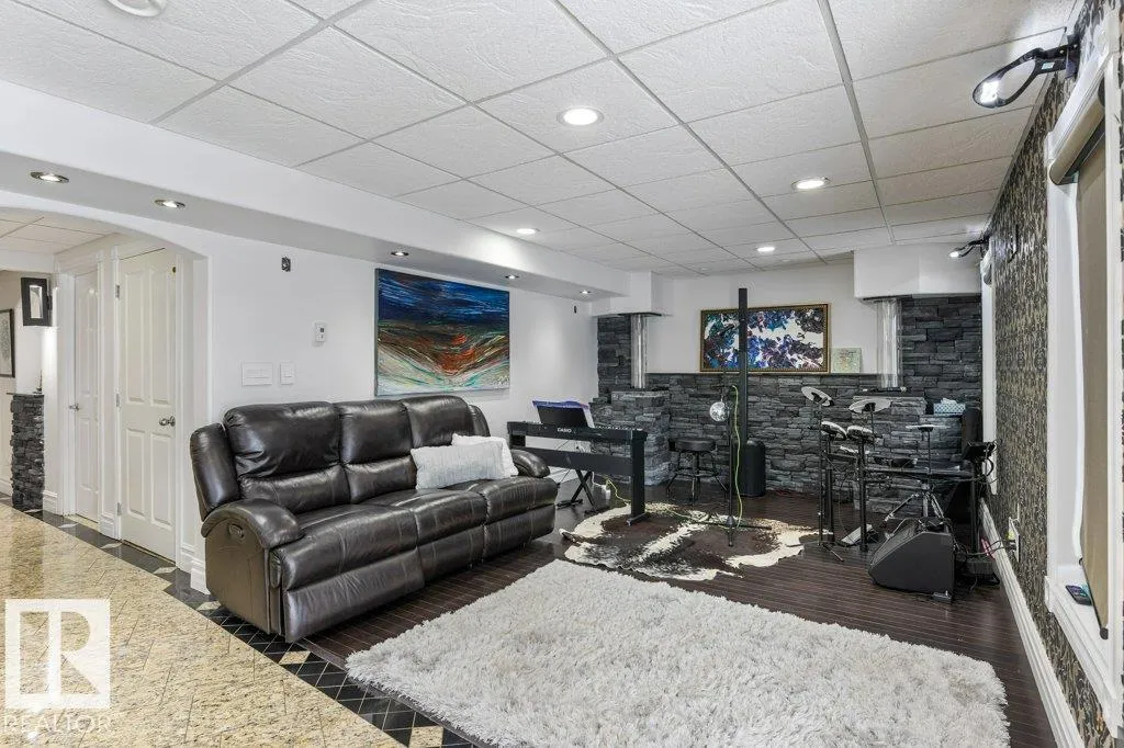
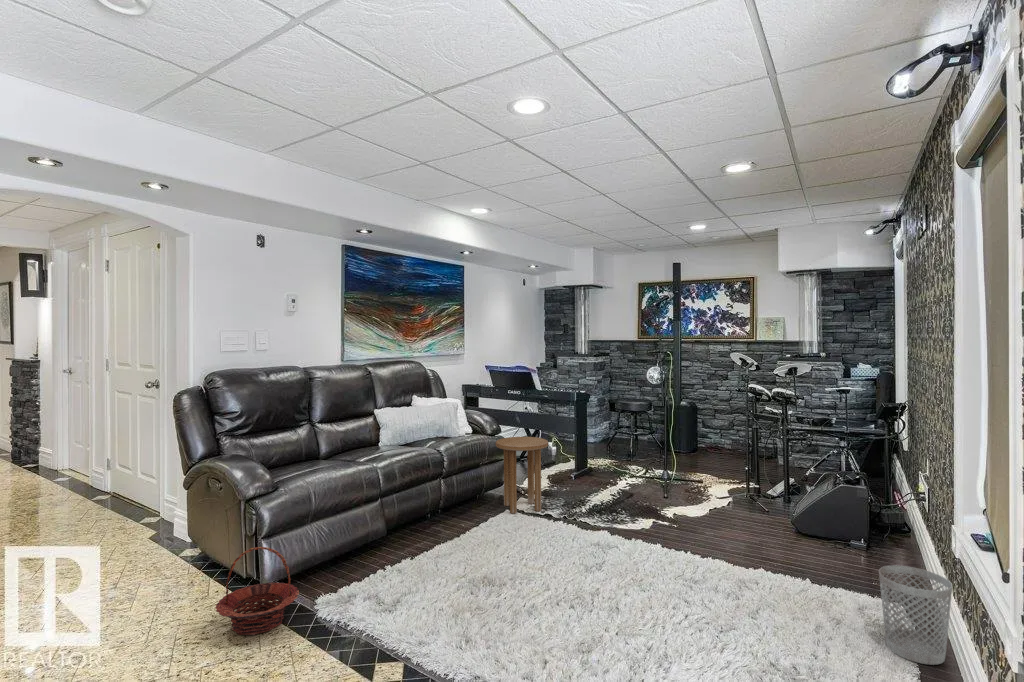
+ side table [495,436,549,515]
+ wastebasket [878,565,953,666]
+ basket [214,546,300,636]
